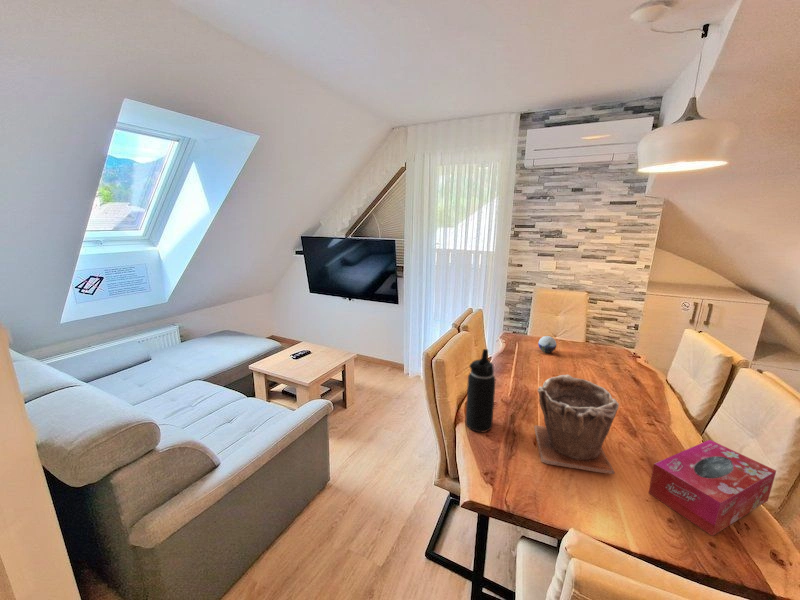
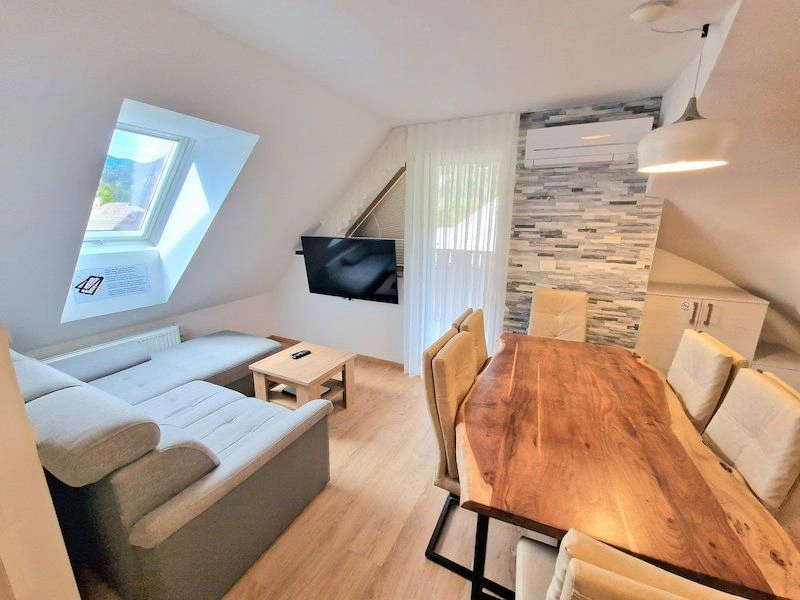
- plant pot [533,374,620,475]
- water bottle [465,348,496,433]
- decorative orb [537,335,557,354]
- tissue box [648,439,777,537]
